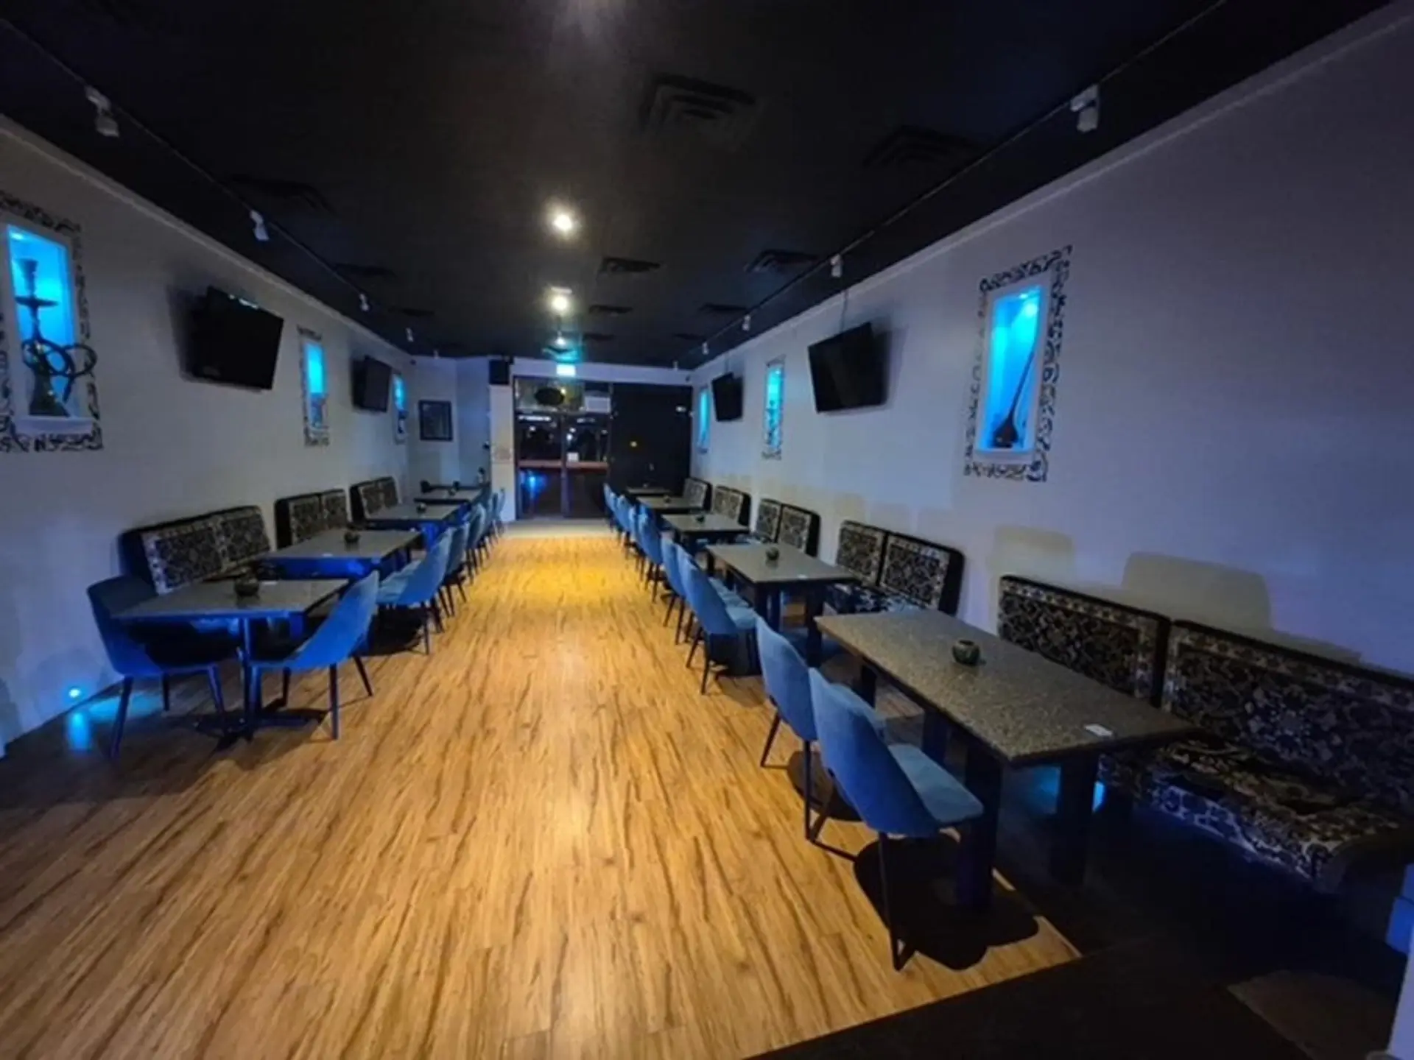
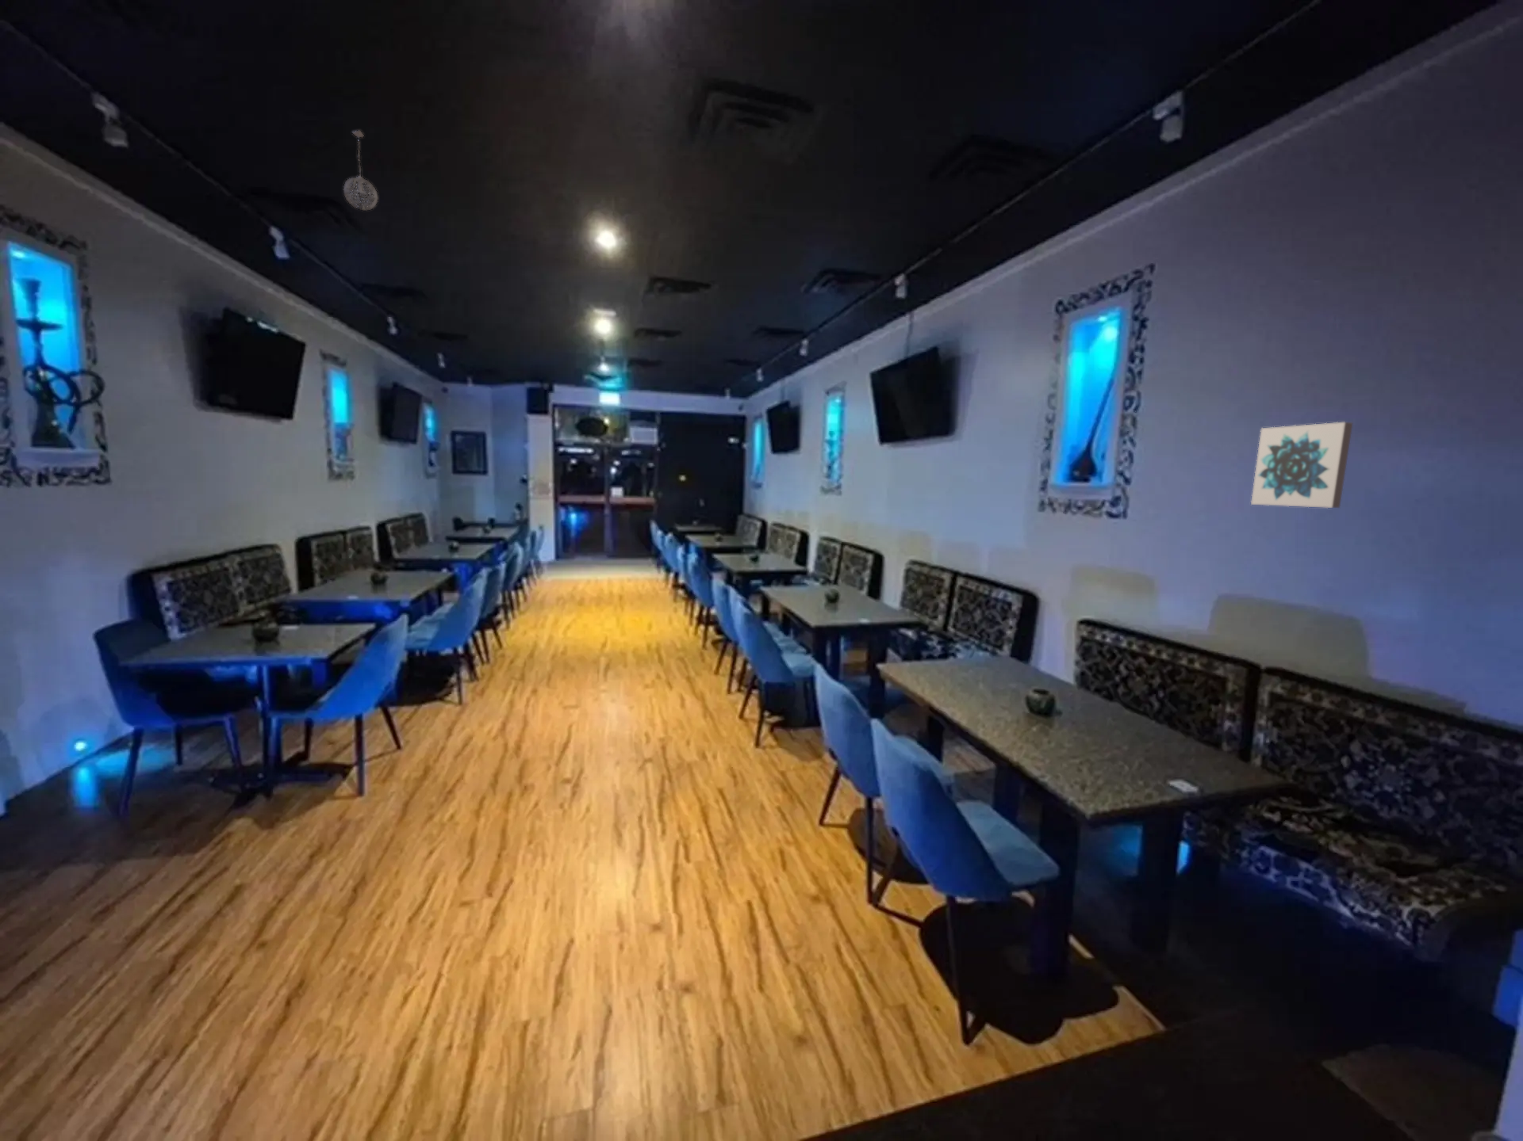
+ pendant light [343,129,379,212]
+ wall art [1250,422,1353,508]
